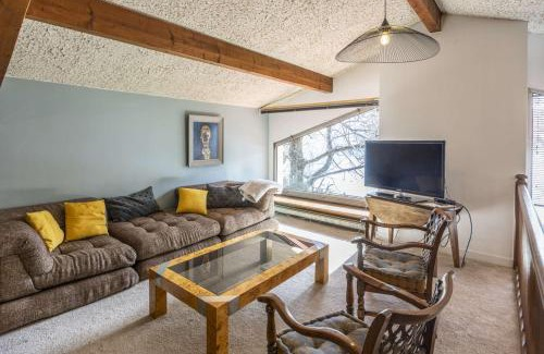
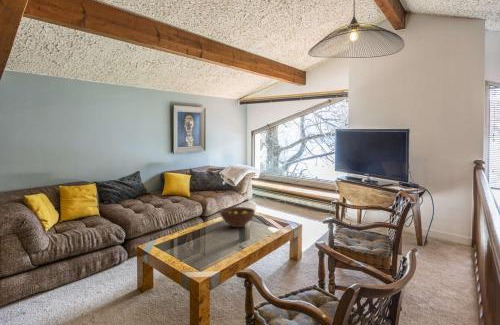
+ fruit bowl [219,206,256,228]
